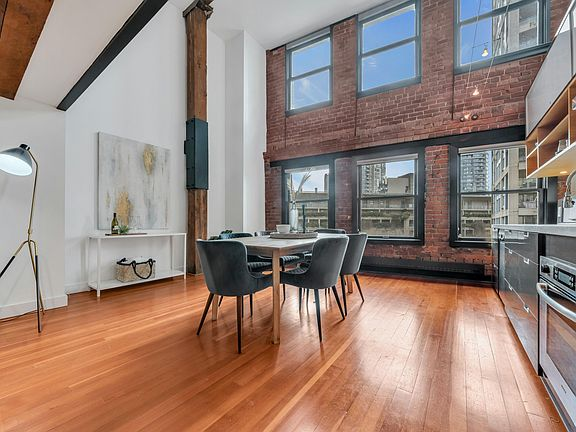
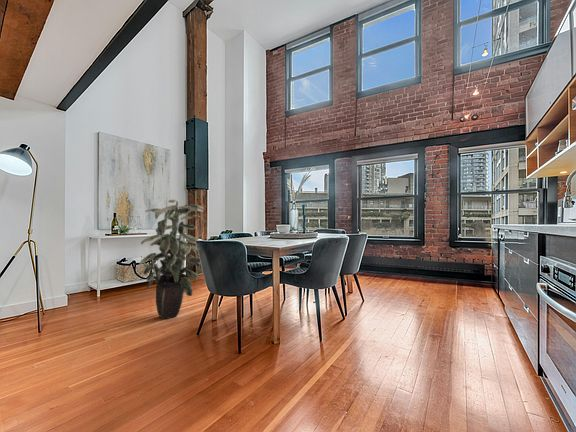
+ indoor plant [138,198,204,320]
